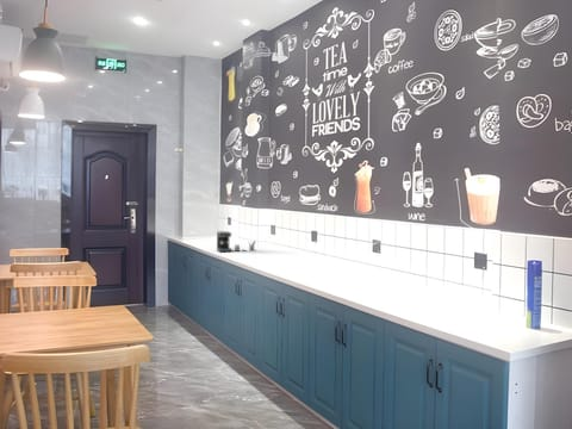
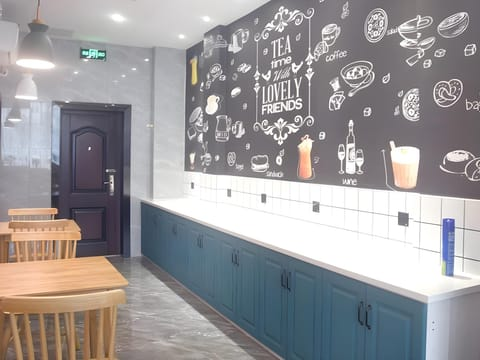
- coffee maker [216,230,256,253]
